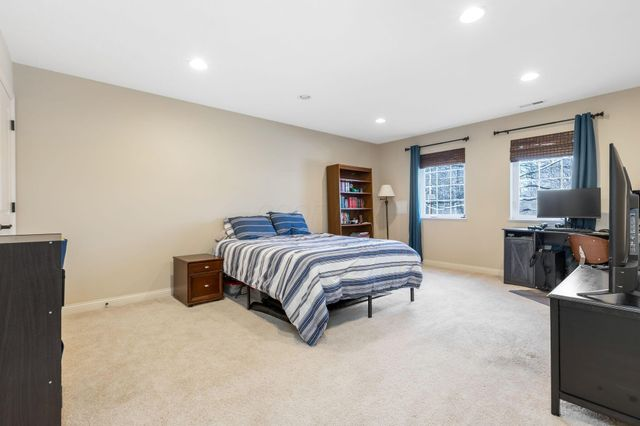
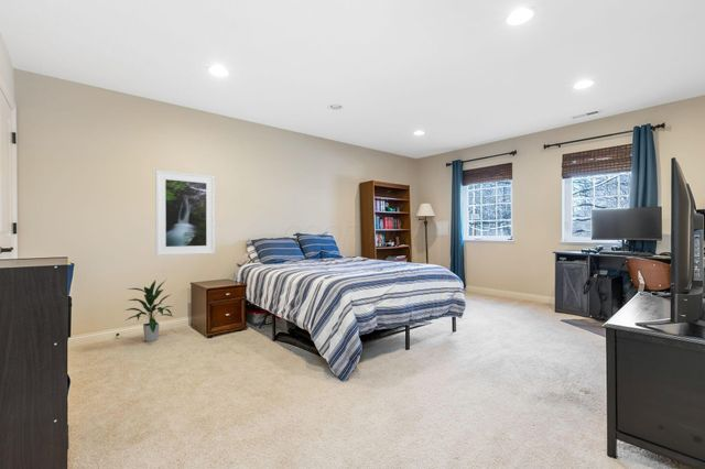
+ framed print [154,168,216,257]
+ indoor plant [123,279,174,342]
